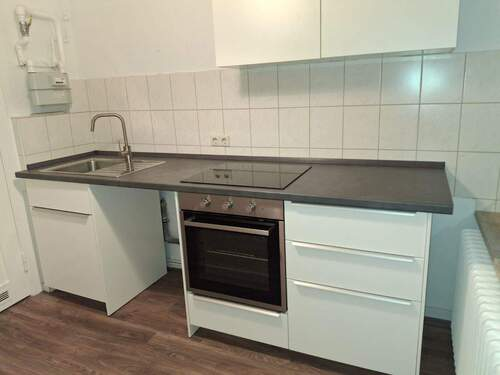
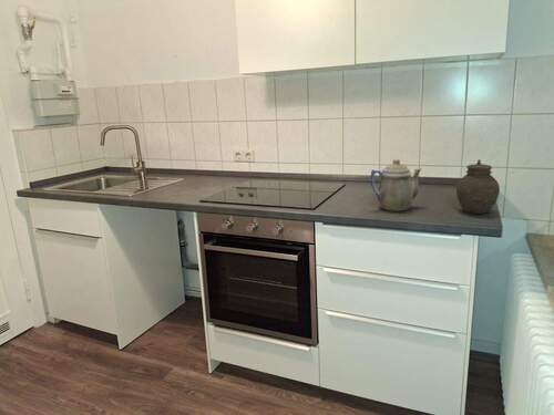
+ teapot [370,158,422,212]
+ jar [455,158,501,215]
